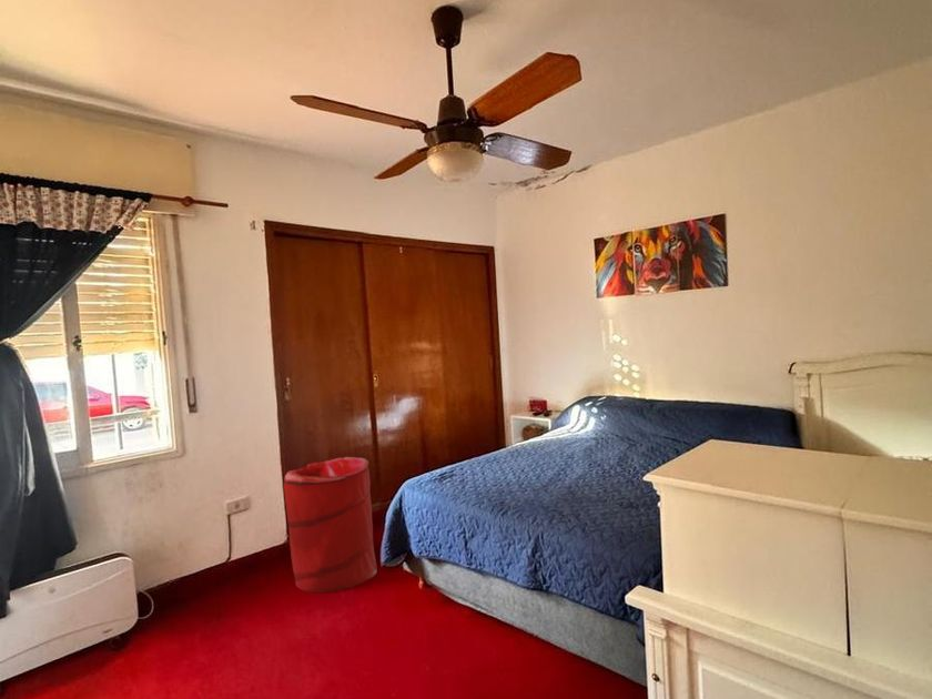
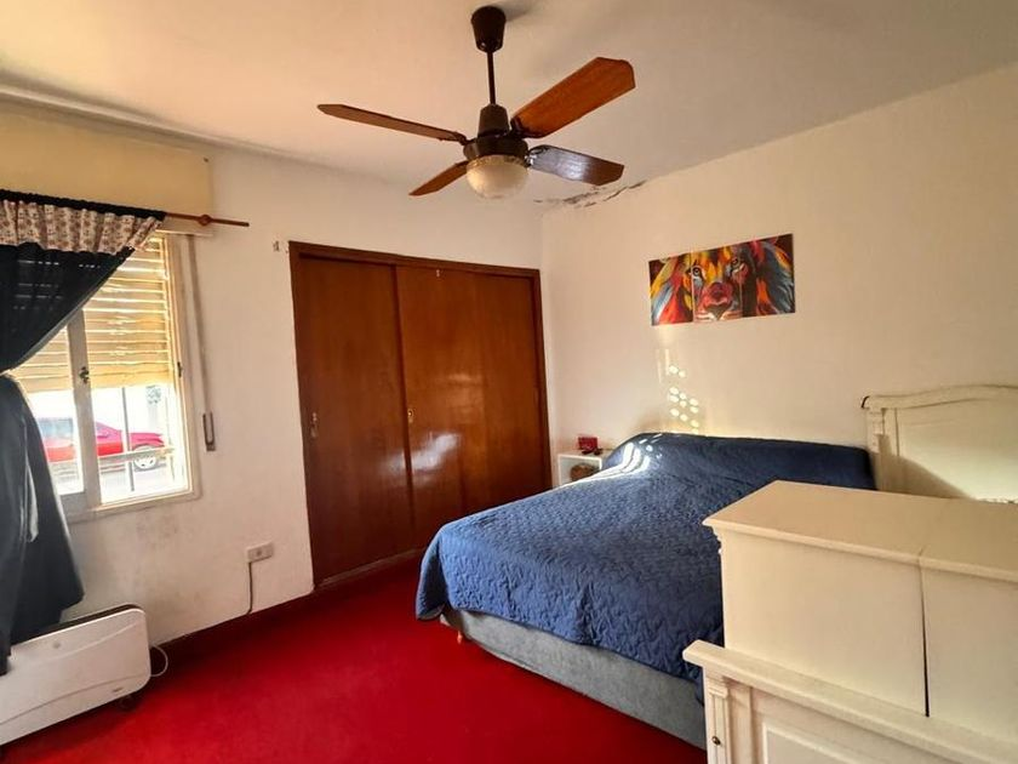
- laundry hamper [283,456,377,595]
